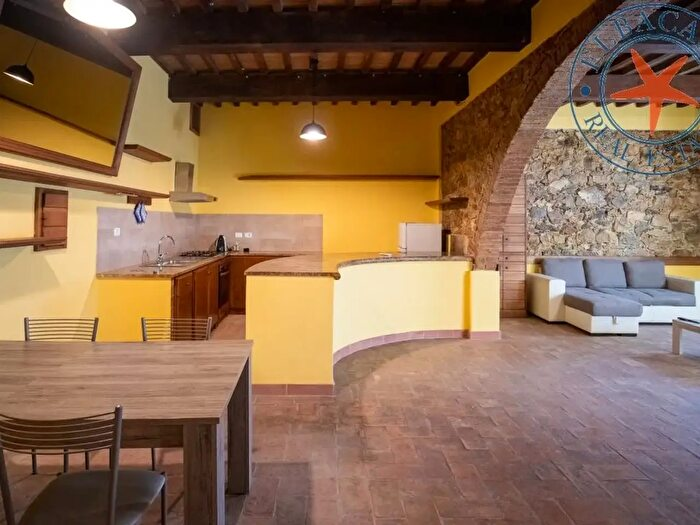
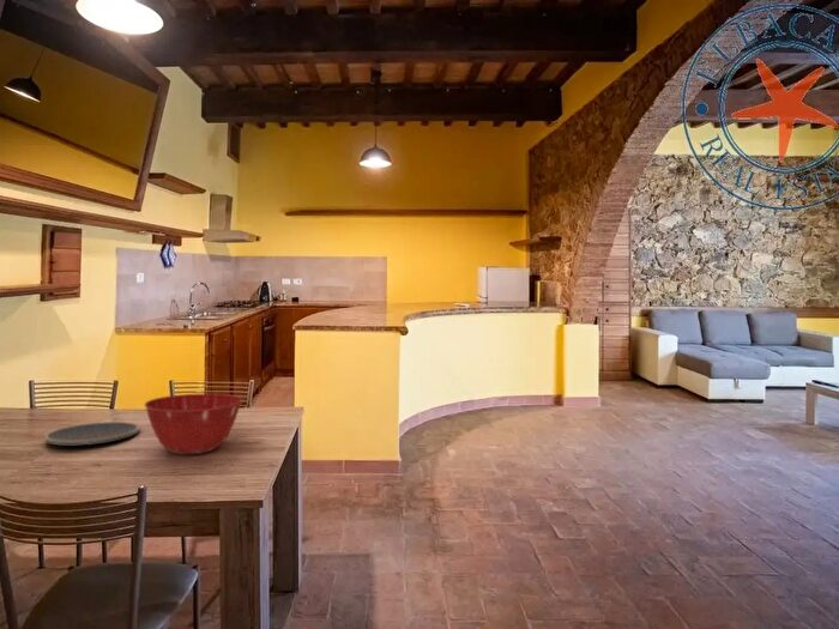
+ mixing bowl [144,393,243,455]
+ plate [44,421,140,446]
